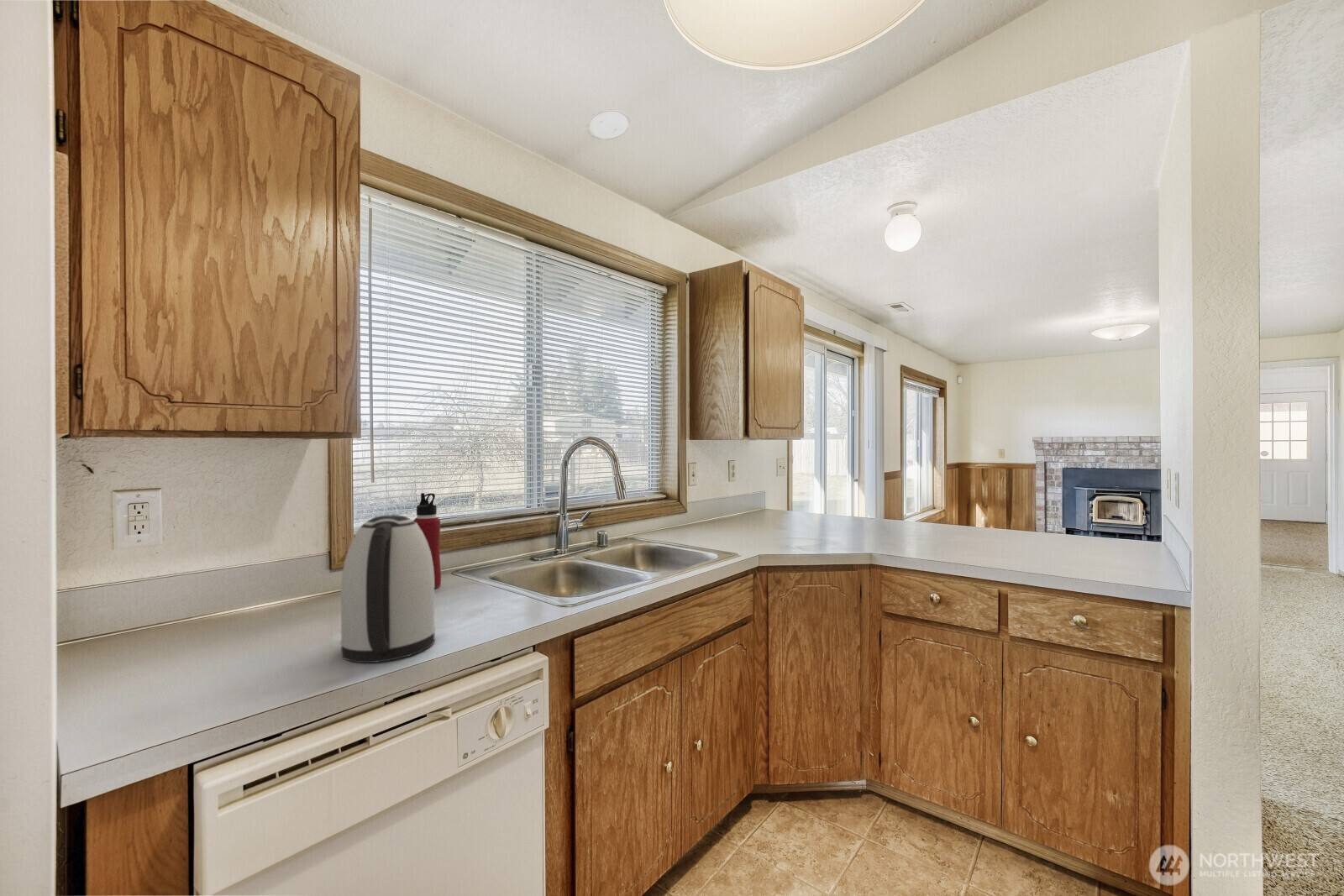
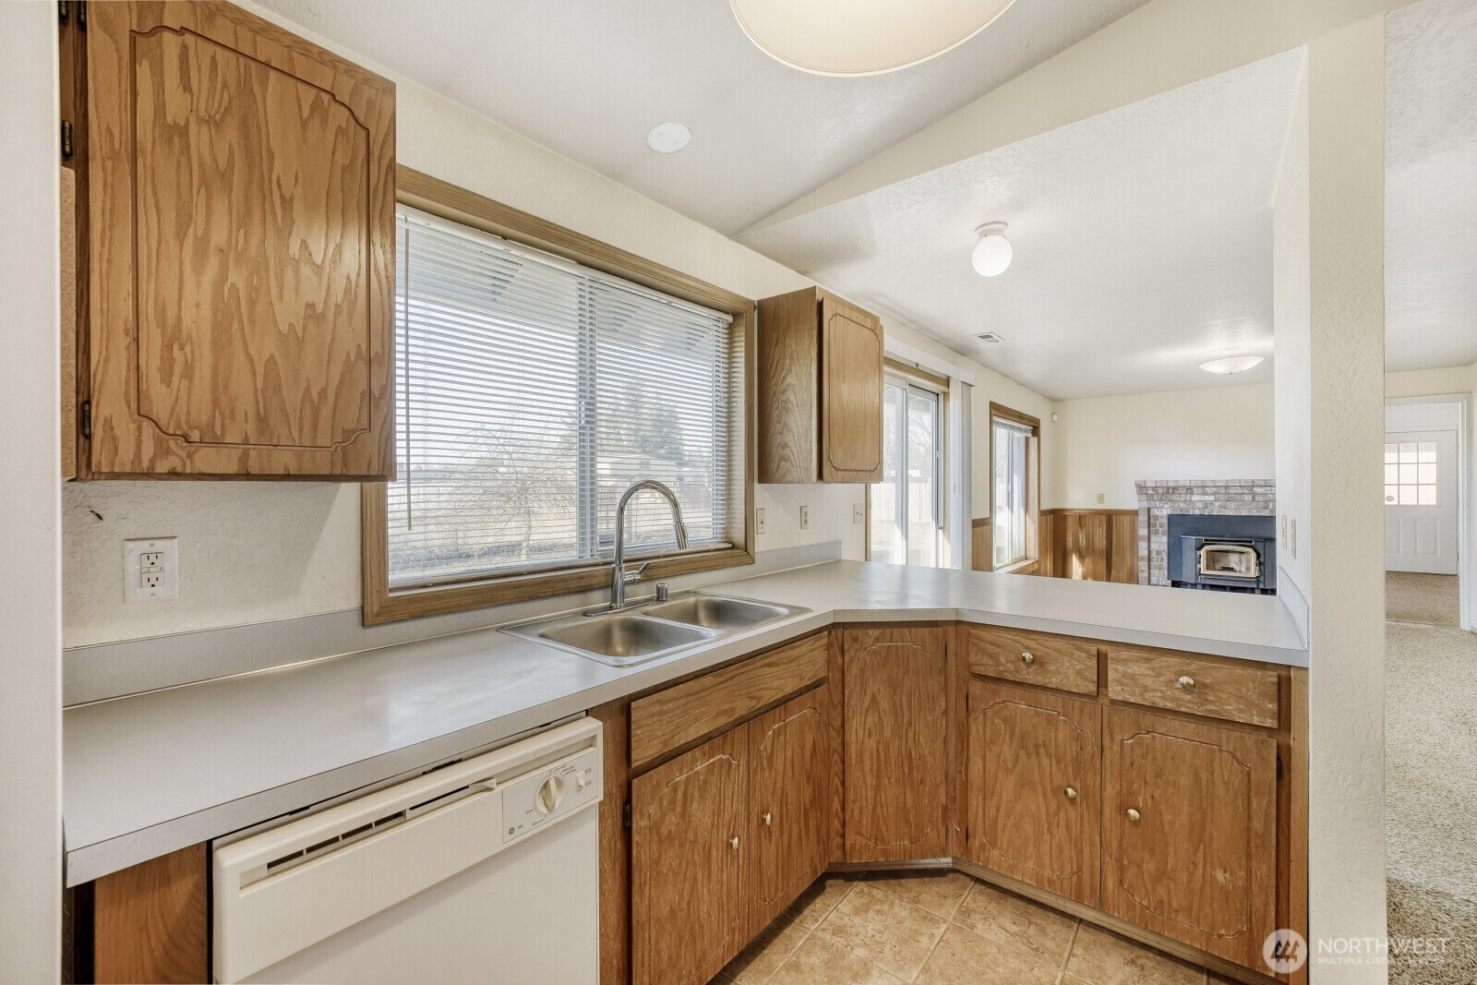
- kettle [339,514,436,663]
- water bottle [412,492,442,589]
